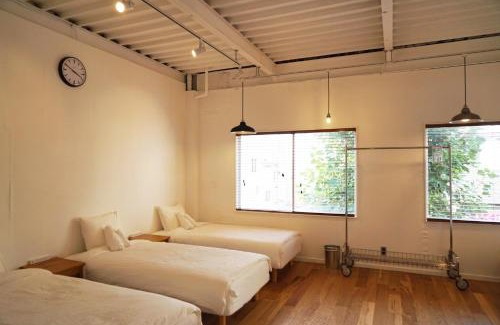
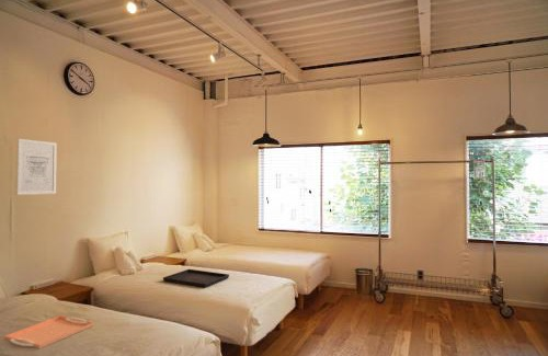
+ serving tray [162,268,230,288]
+ serving tray [3,314,94,349]
+ wall art [15,138,58,196]
